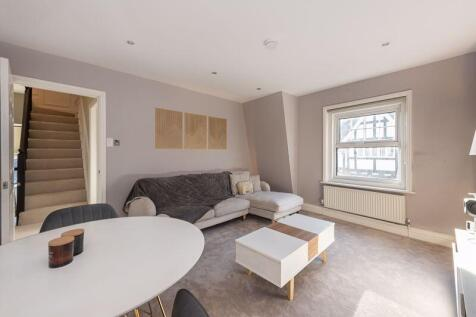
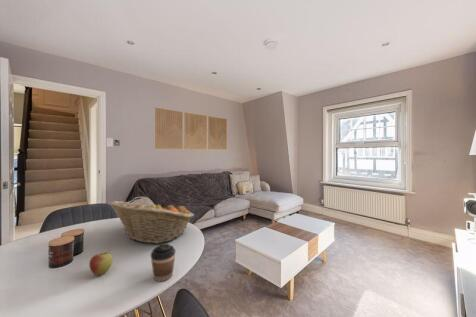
+ apple [88,249,114,277]
+ coffee cup [150,243,177,282]
+ fruit basket [109,200,195,244]
